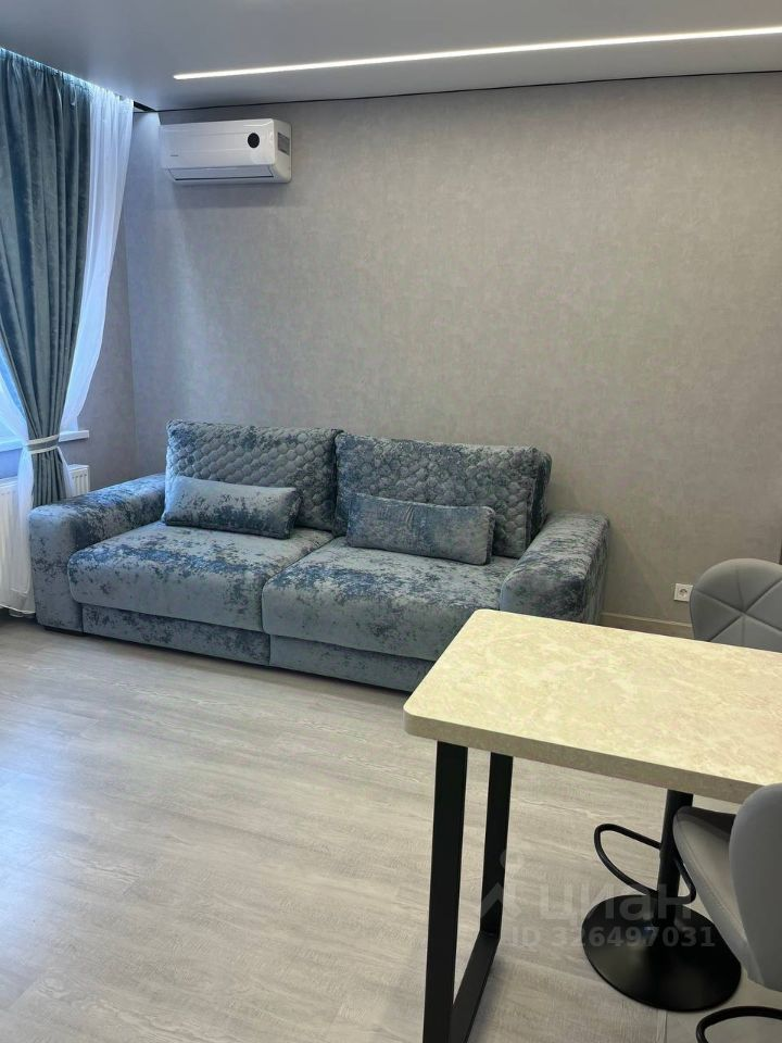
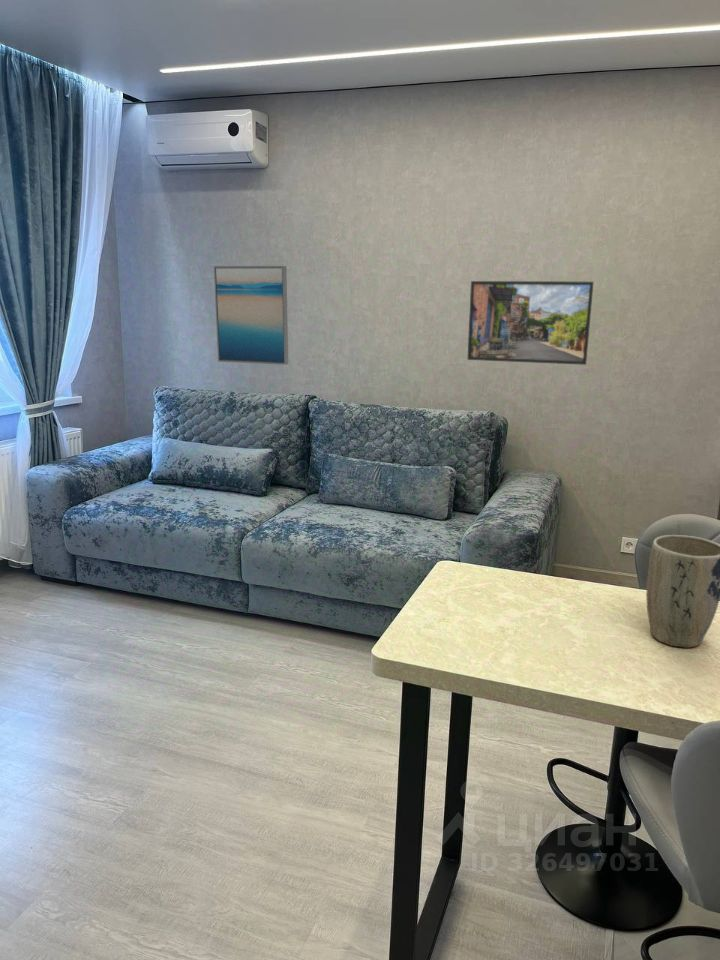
+ plant pot [645,534,720,649]
+ wall art [213,265,289,366]
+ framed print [466,280,595,366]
